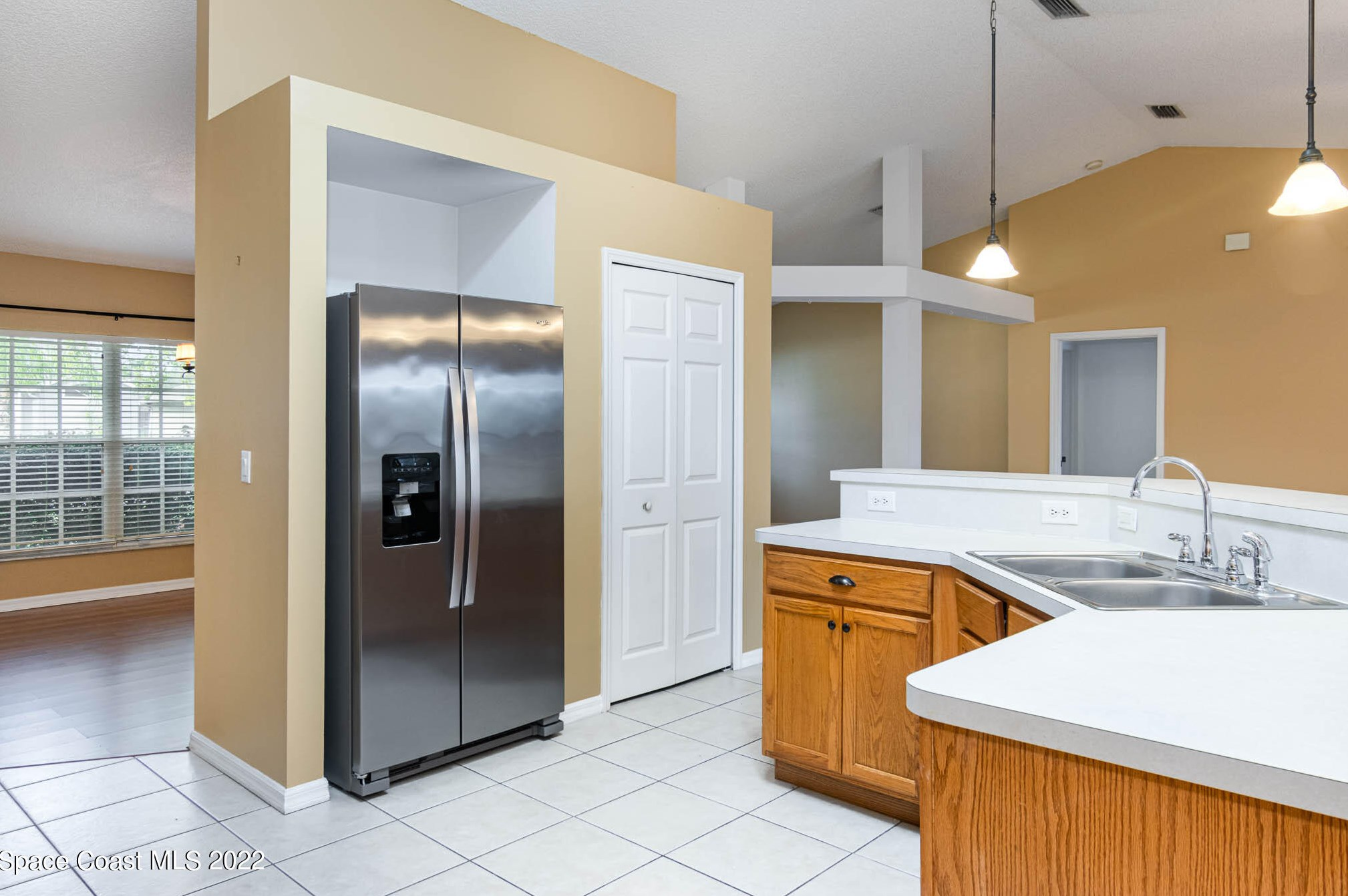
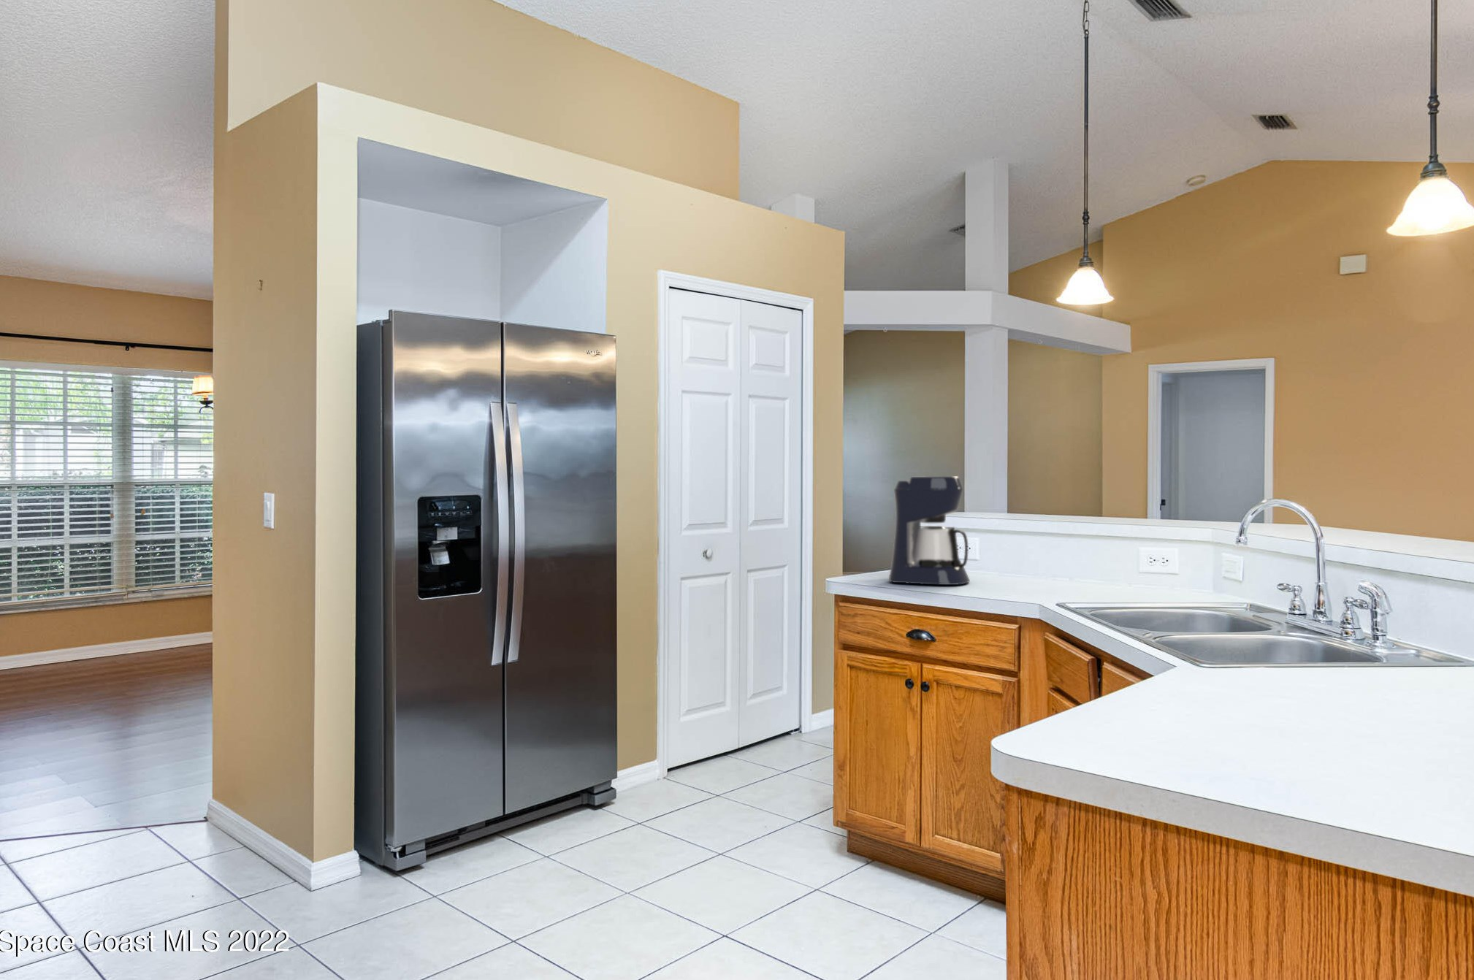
+ coffee maker [888,476,971,585]
